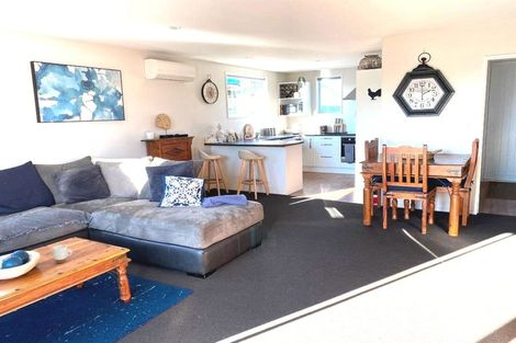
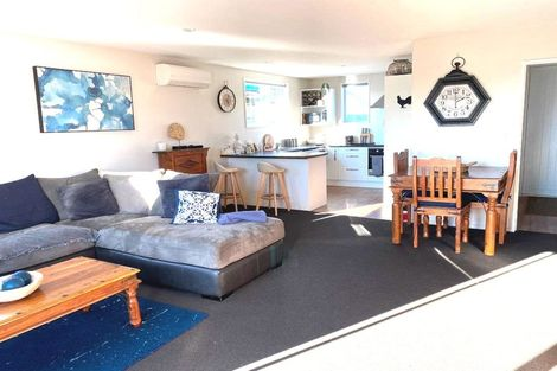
- mug [52,243,74,264]
